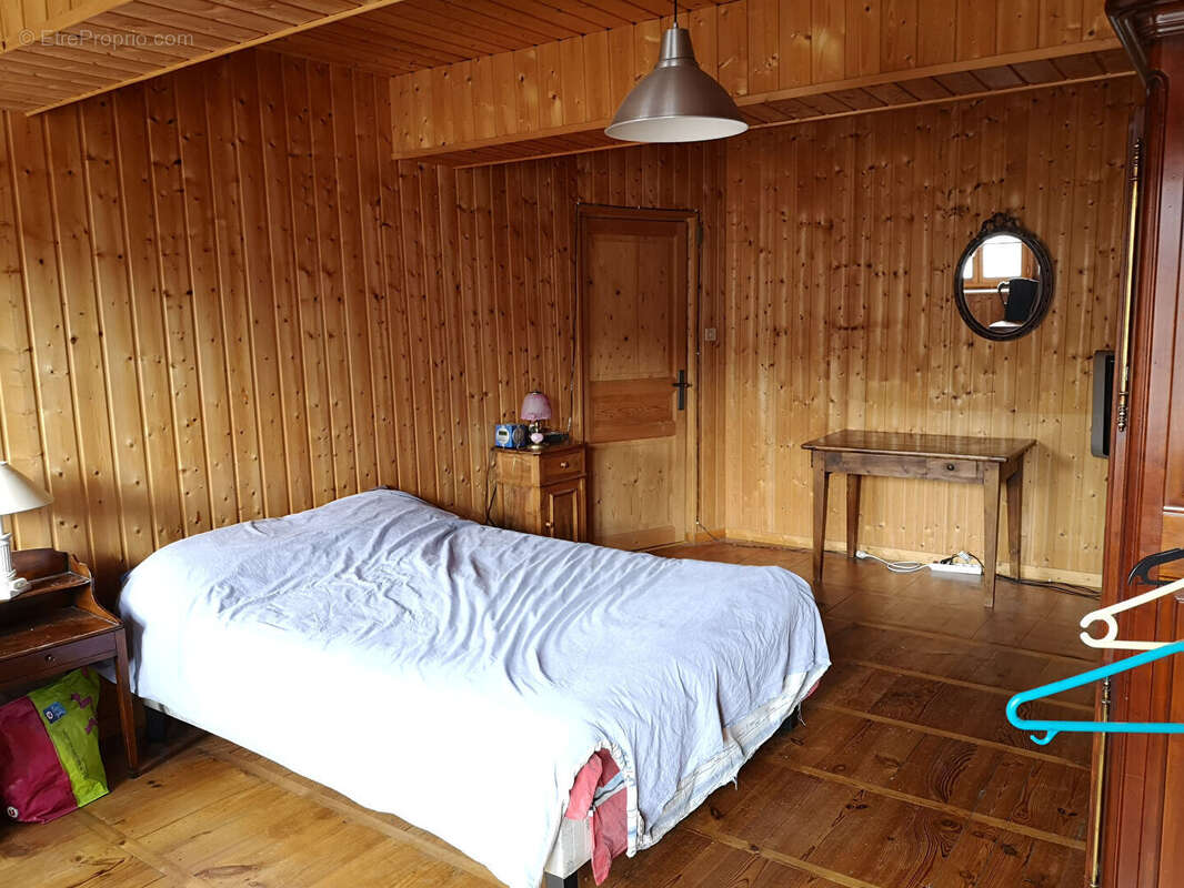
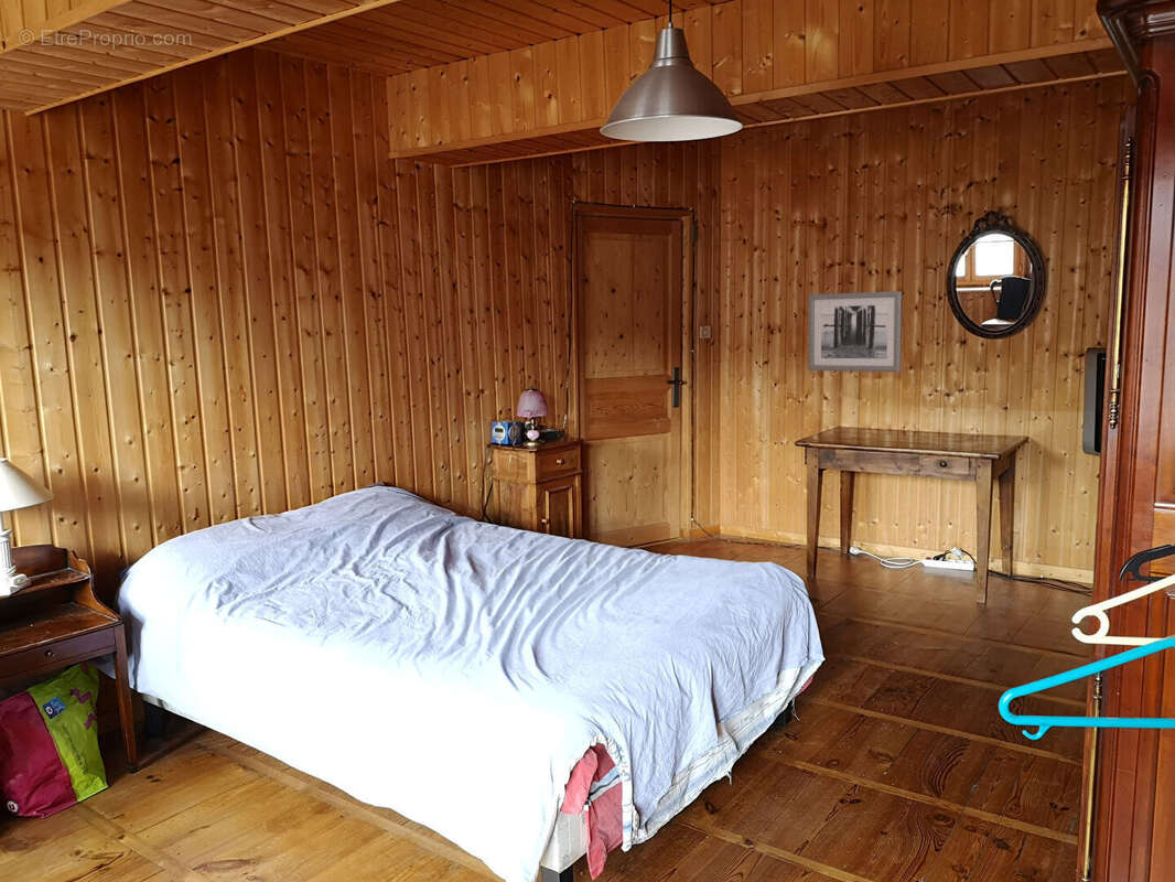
+ wall art [807,290,903,373]
